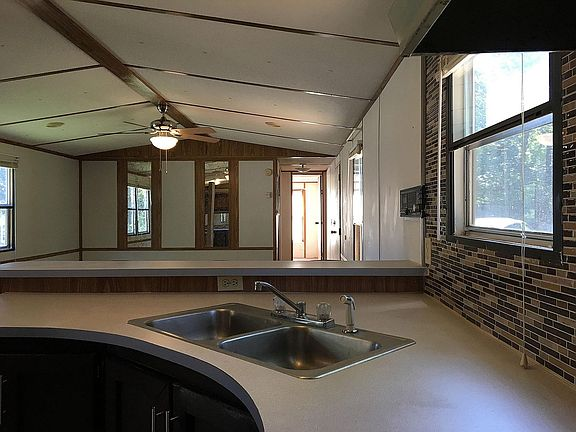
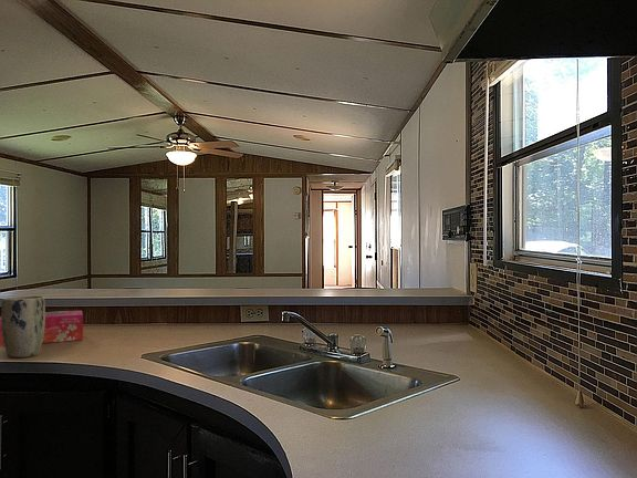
+ tissue box [0,310,84,347]
+ plant pot [0,295,46,358]
